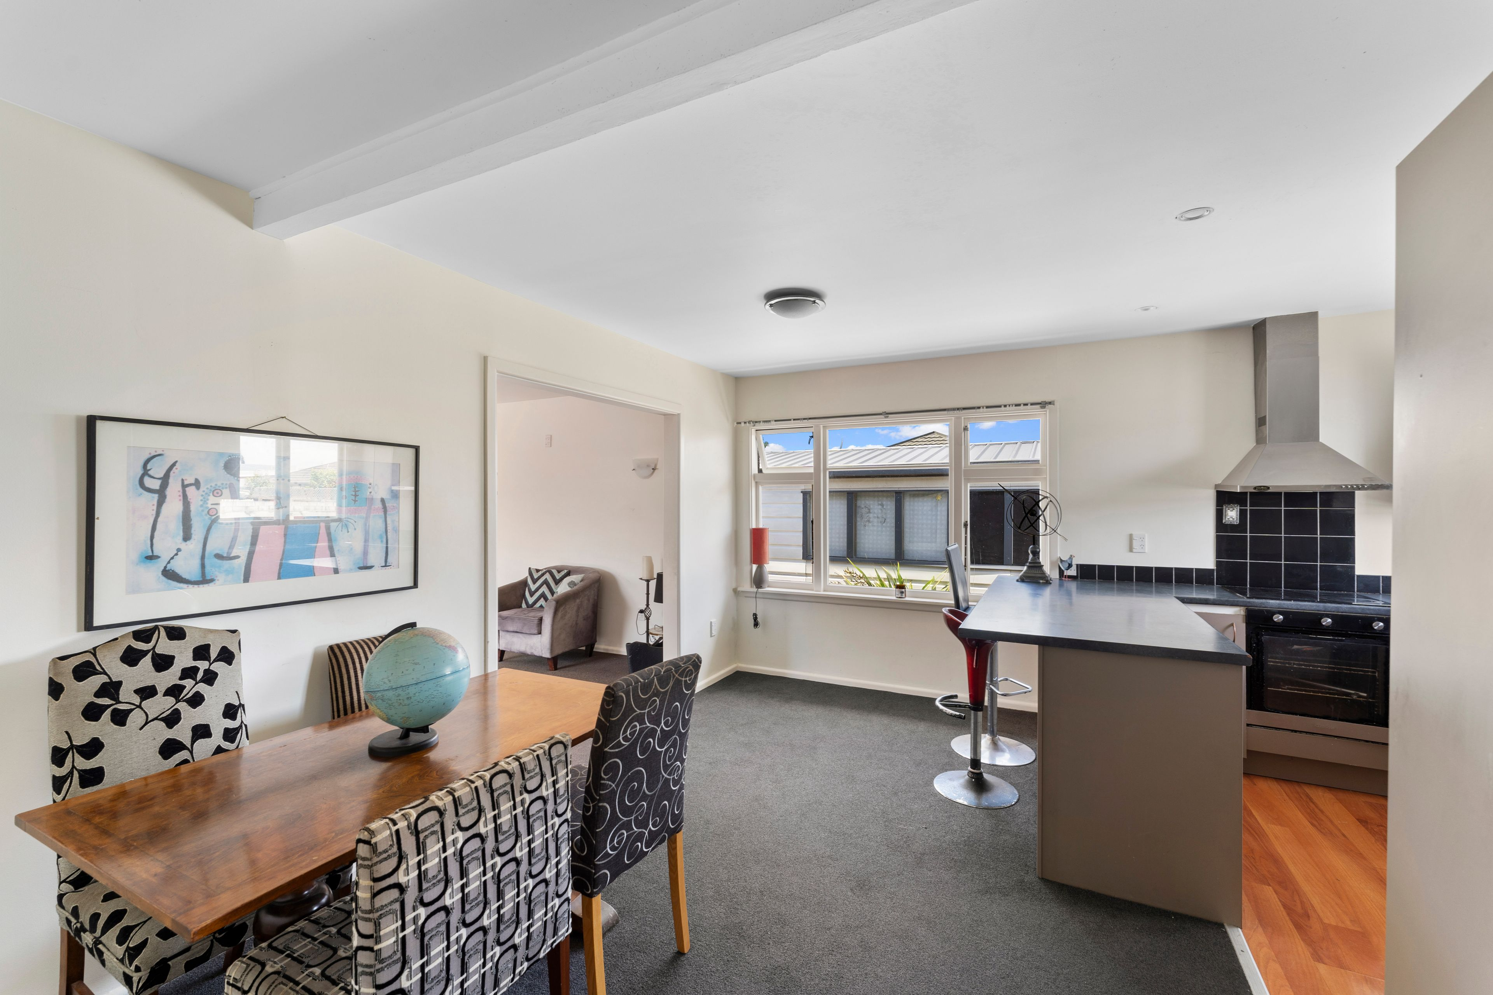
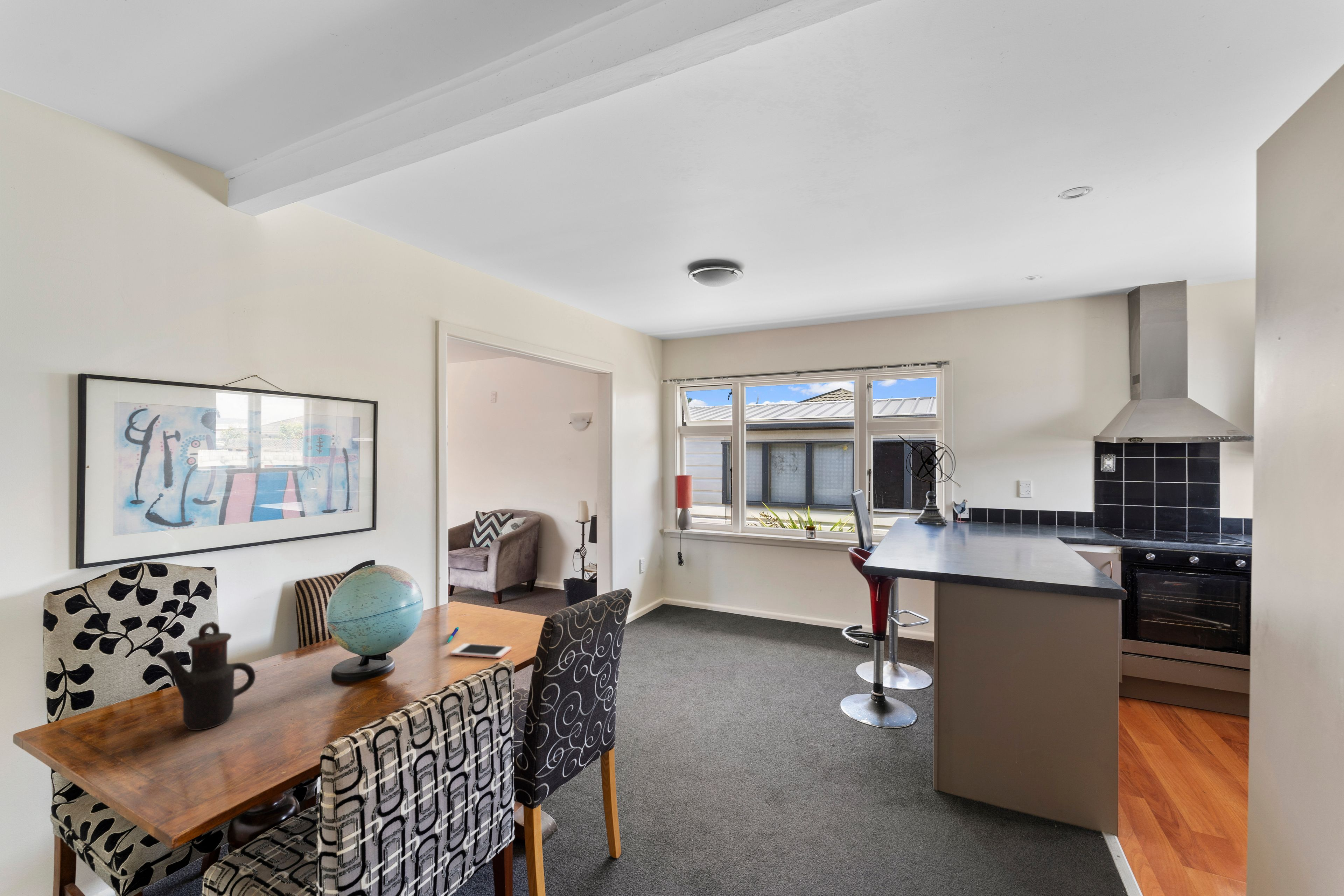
+ cell phone [450,643,512,659]
+ teapot [156,622,256,730]
+ pen [447,626,459,643]
